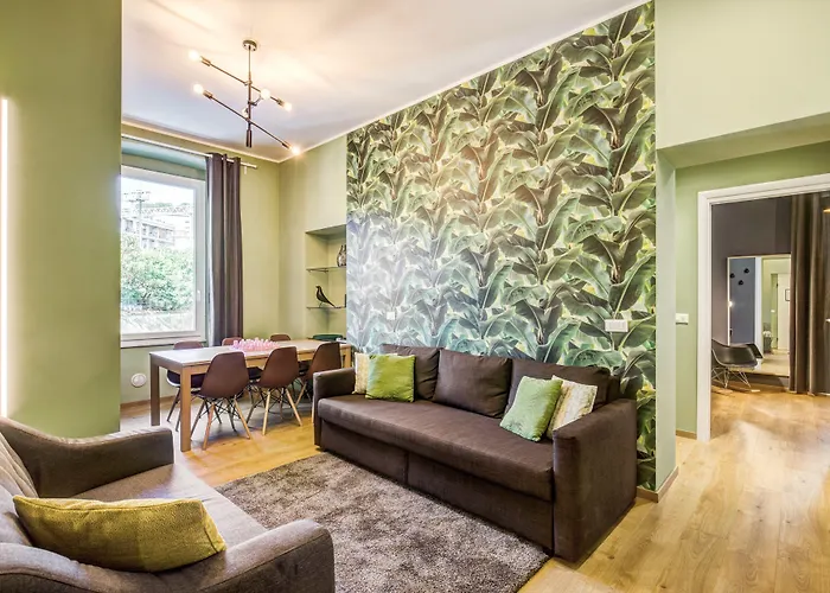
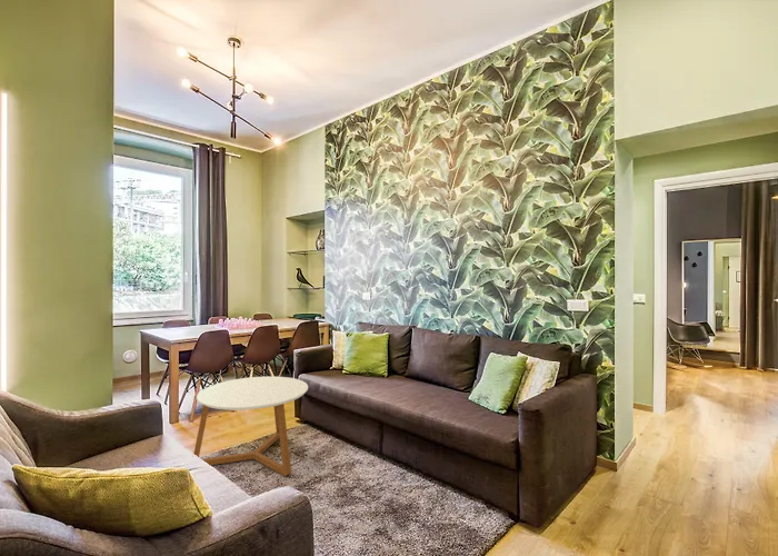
+ coffee table [192,376,309,477]
